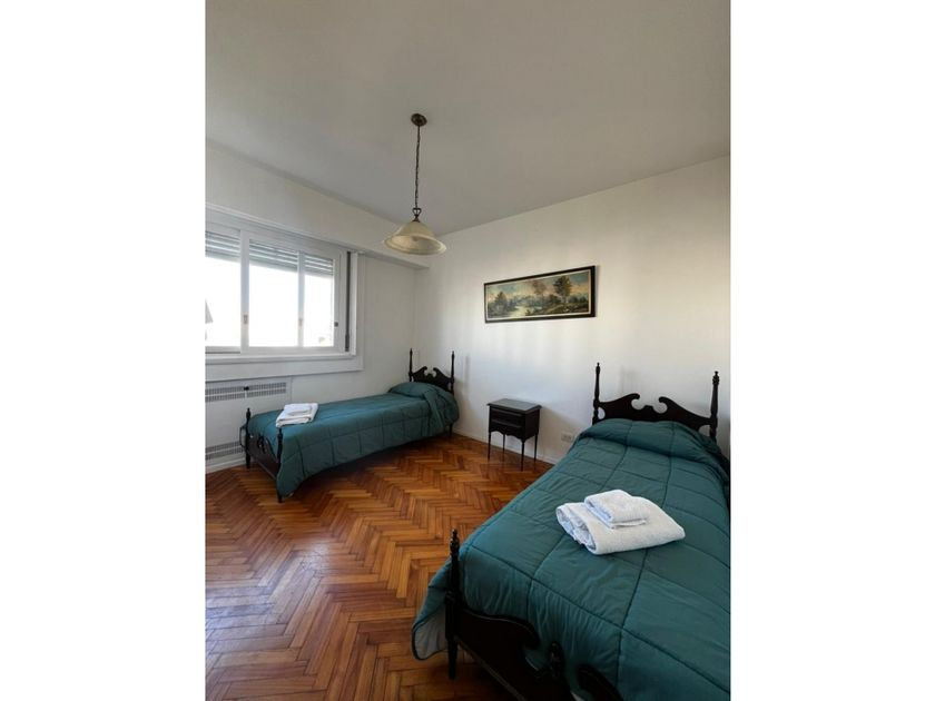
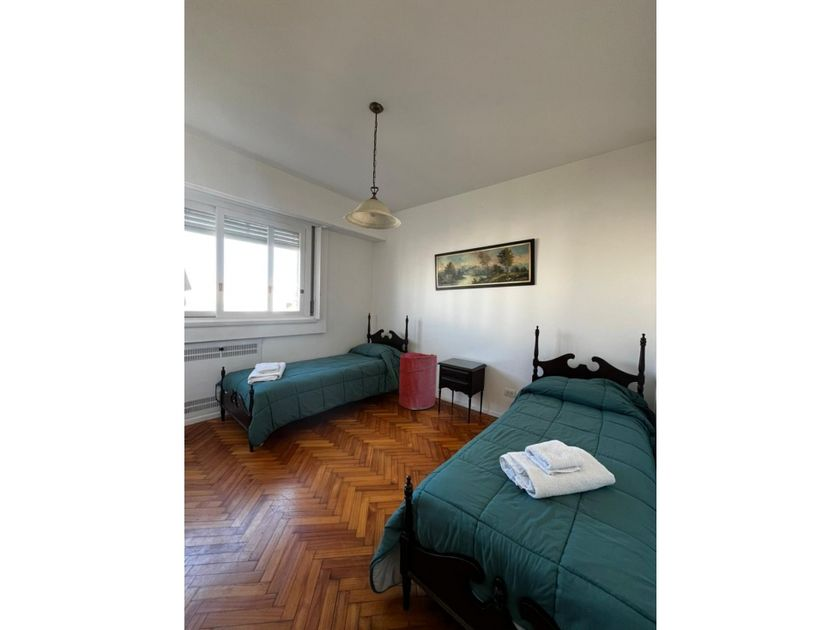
+ laundry hamper [398,351,438,410]
